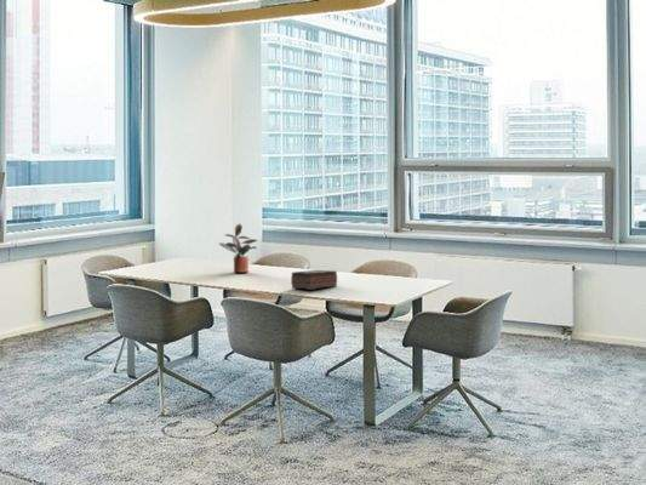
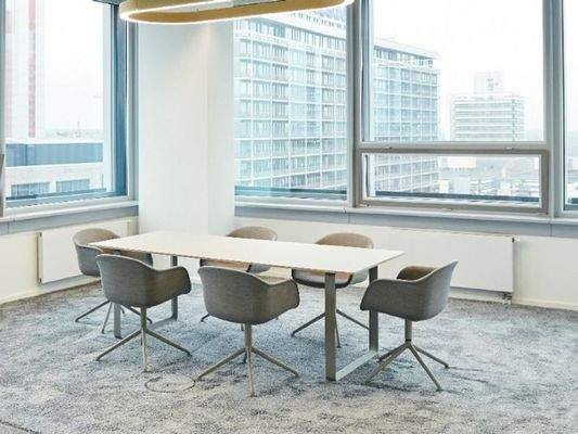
- tissue box [290,269,338,291]
- potted plant [218,222,259,274]
